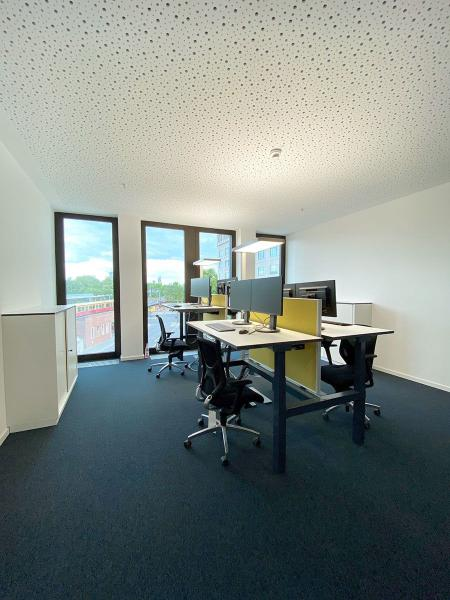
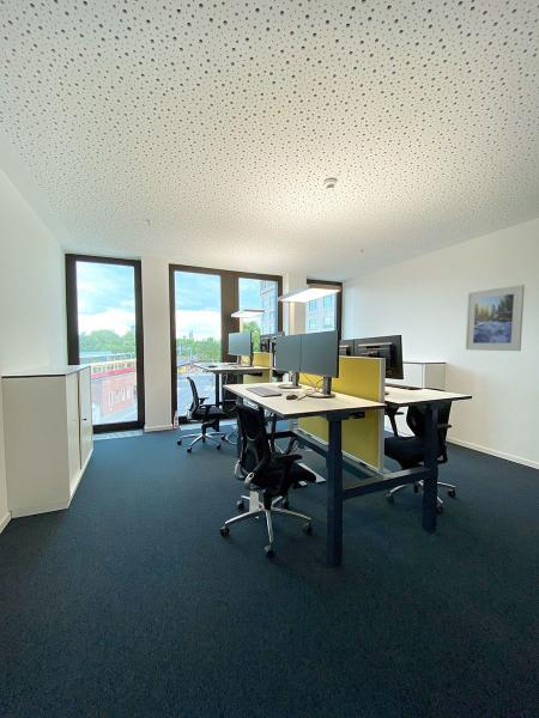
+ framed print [465,284,526,352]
